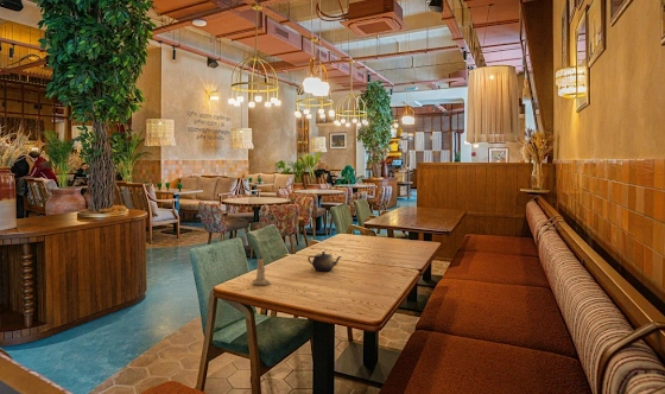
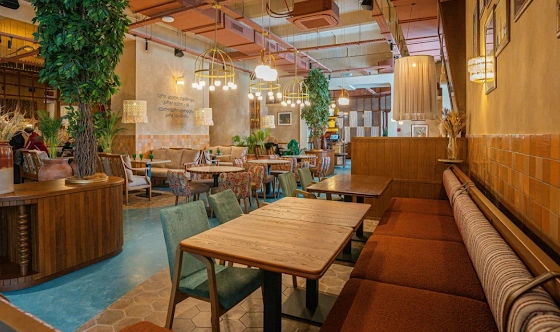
- teapot [306,250,343,272]
- candle [251,252,272,286]
